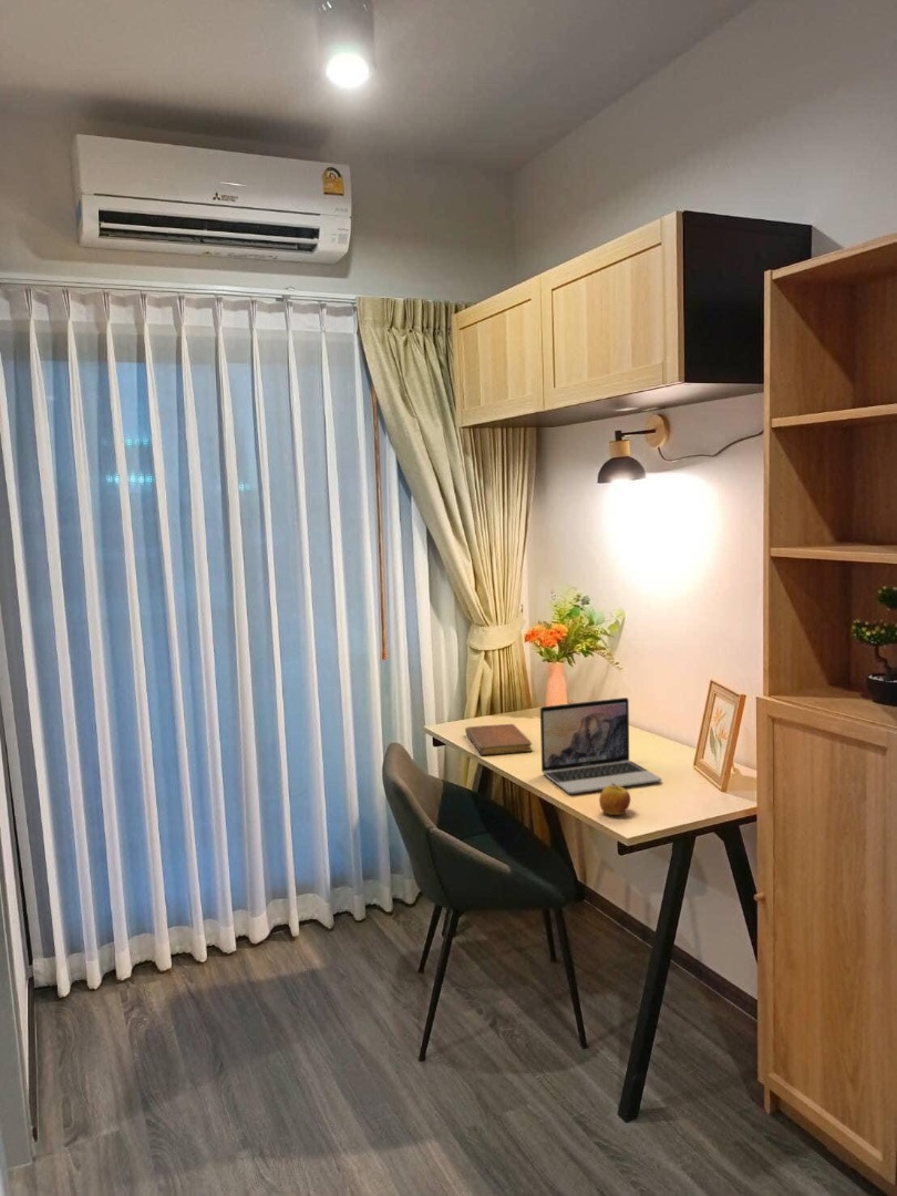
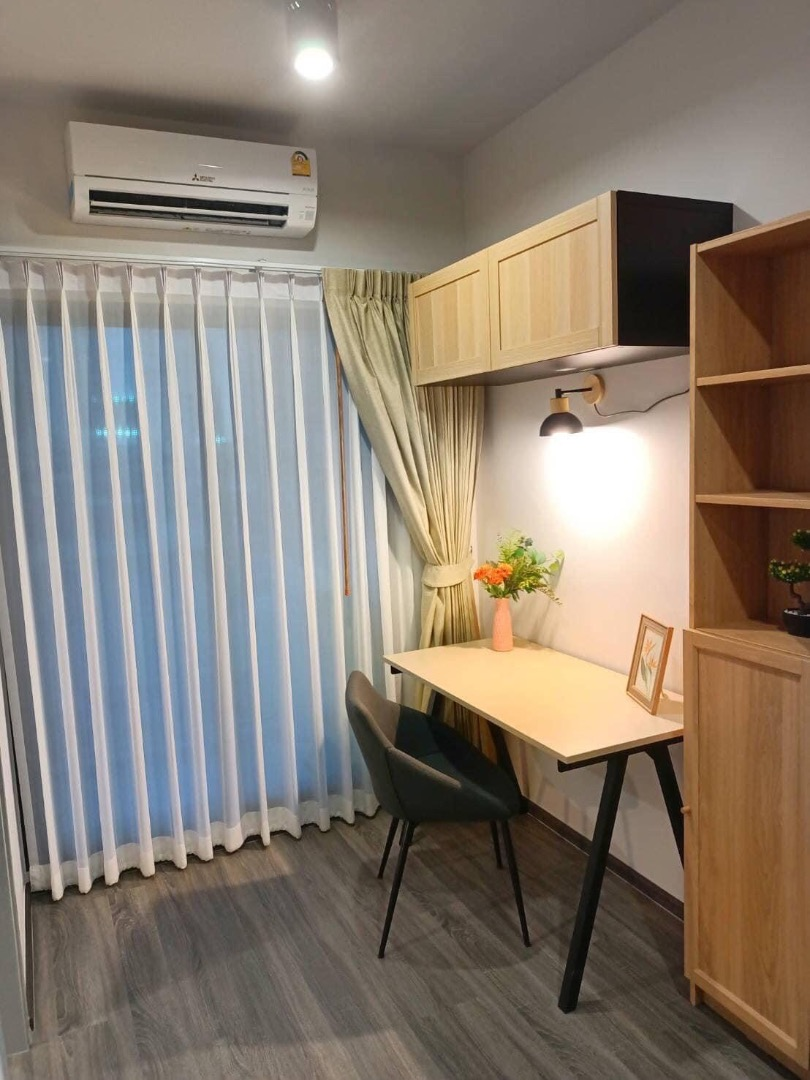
- notebook [464,723,533,756]
- laptop [539,697,662,795]
- apple [598,783,631,816]
